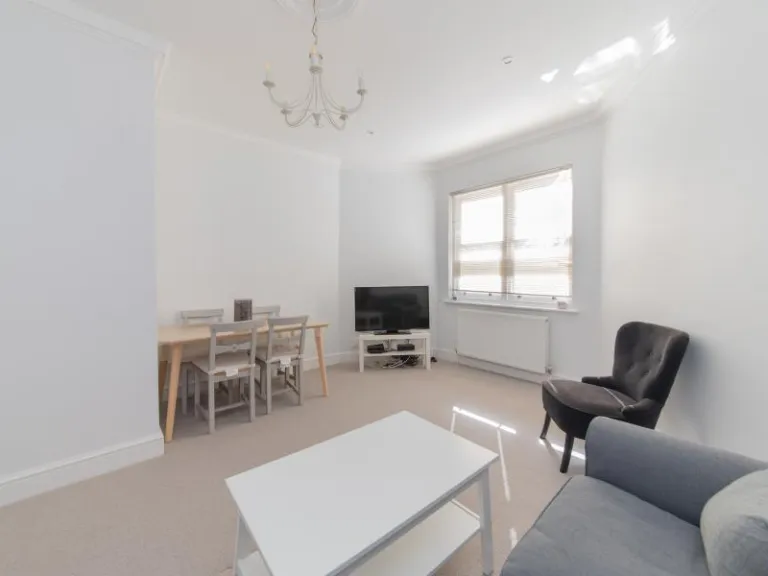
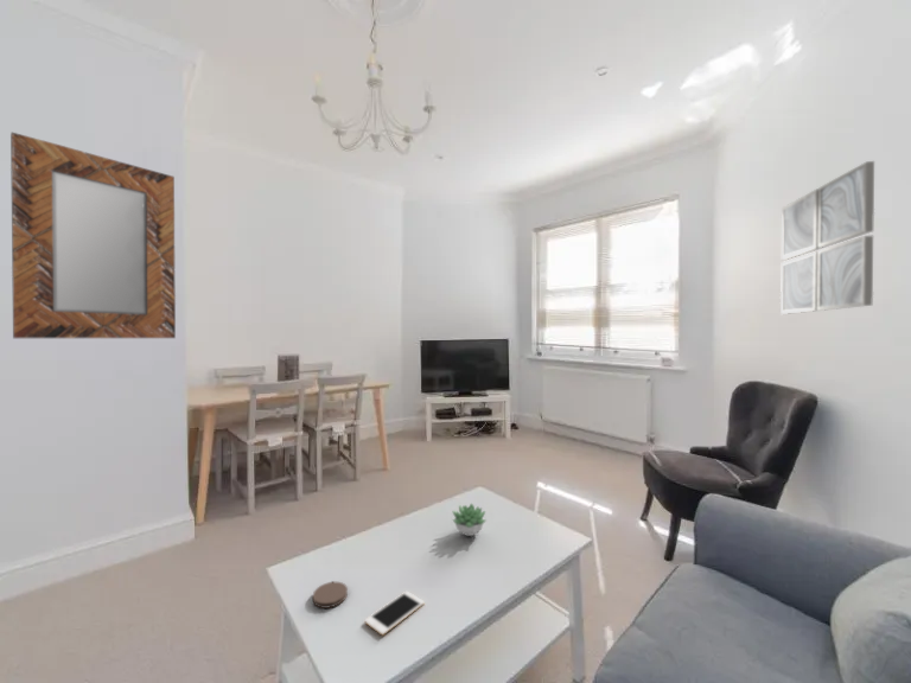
+ cell phone [364,591,426,637]
+ wall art [779,160,875,315]
+ coaster [312,581,349,609]
+ succulent plant [451,503,488,537]
+ home mirror [9,132,177,339]
